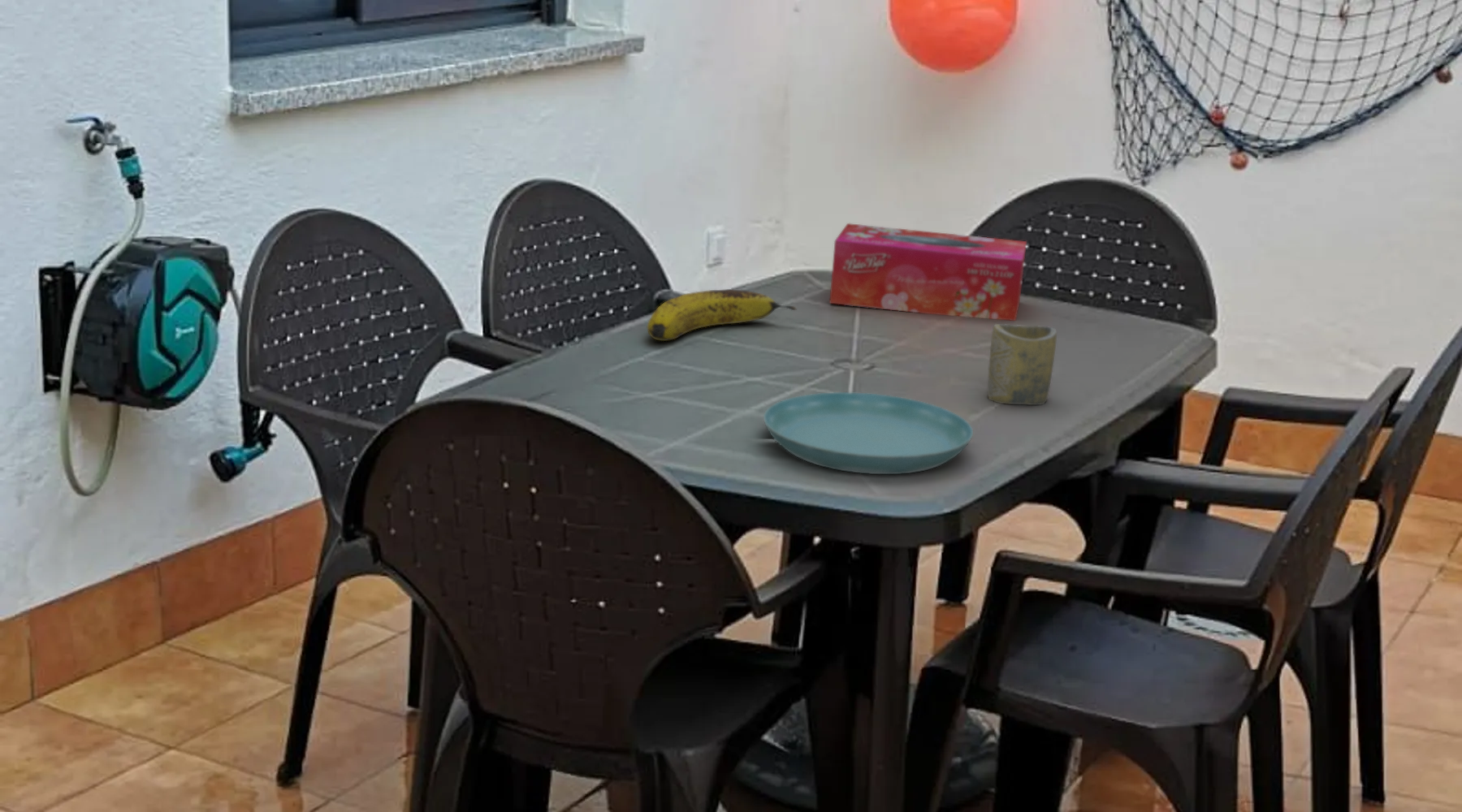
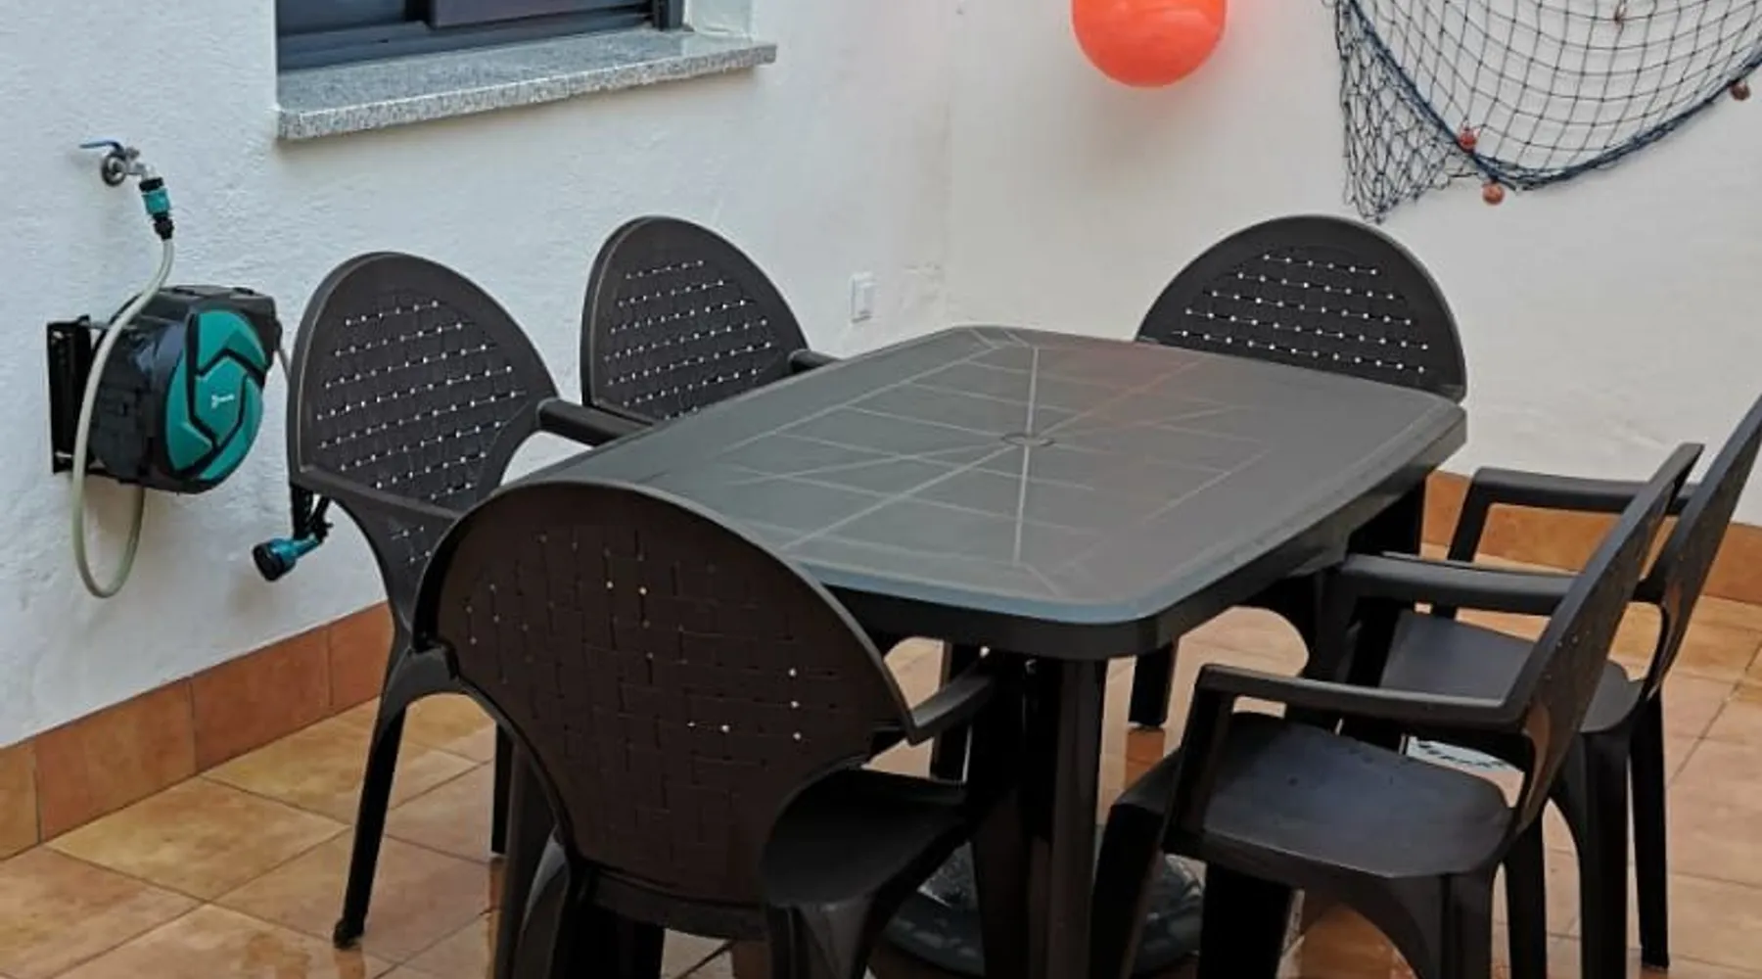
- fruit [647,289,798,342]
- tissue box [828,222,1027,322]
- cup [987,323,1058,406]
- saucer [763,391,974,475]
